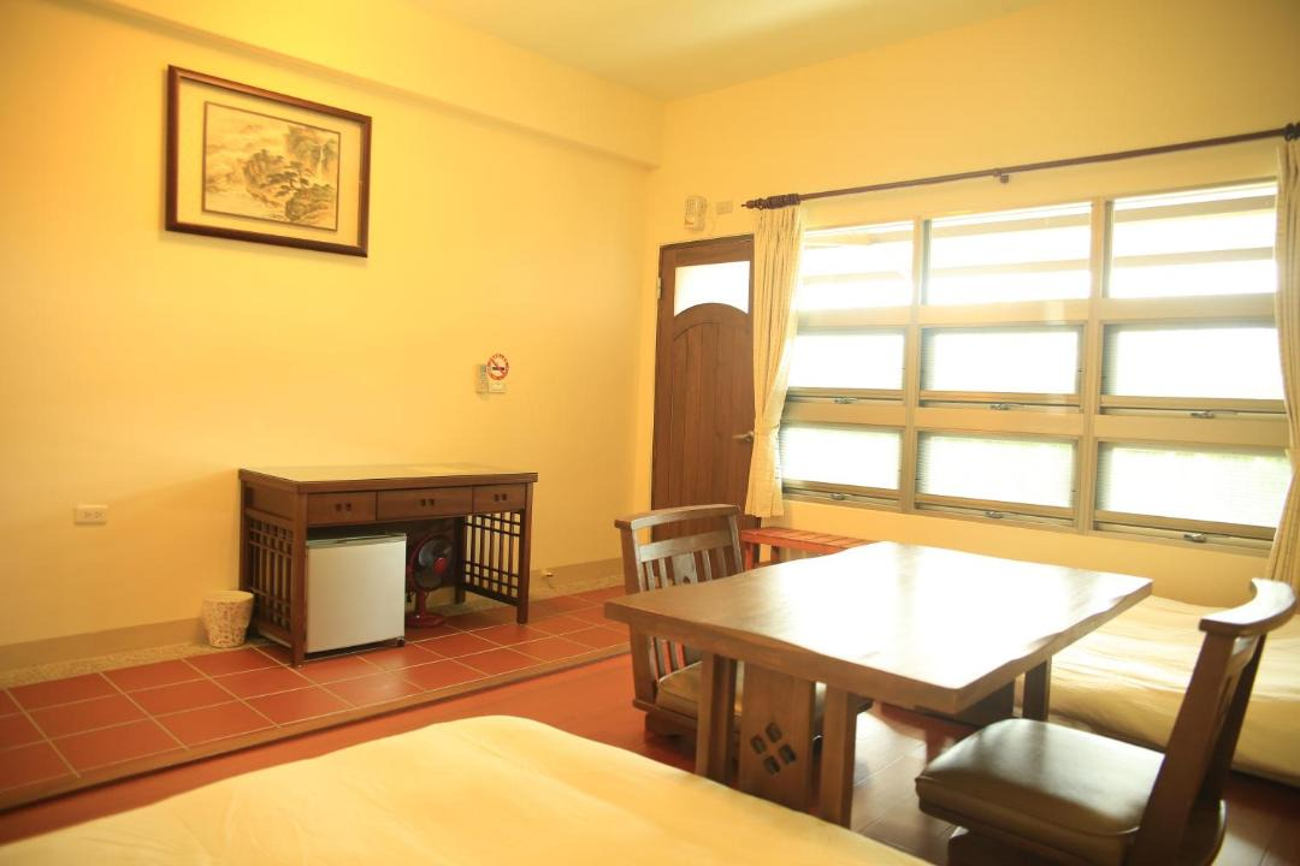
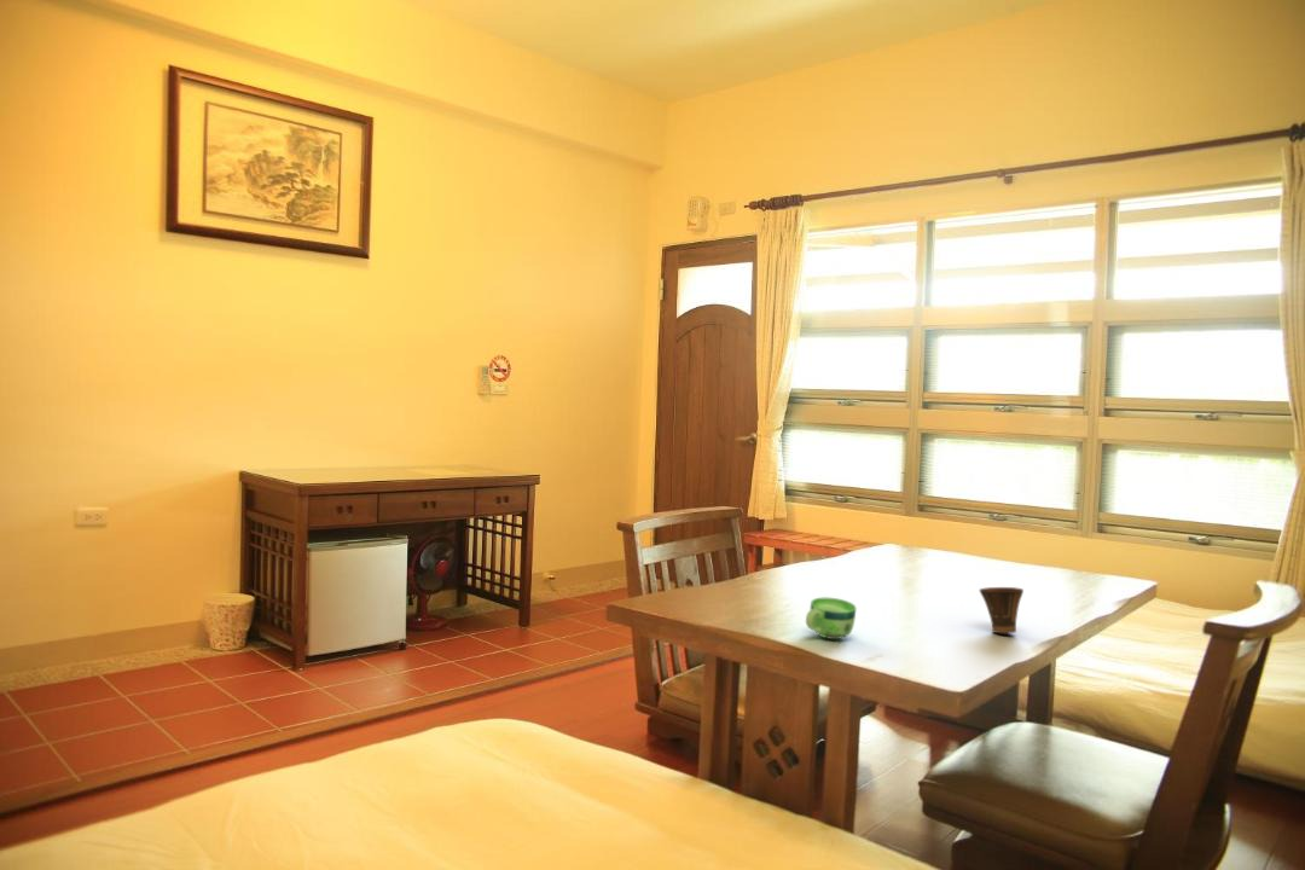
+ cup [978,586,1025,634]
+ cup [805,597,857,640]
